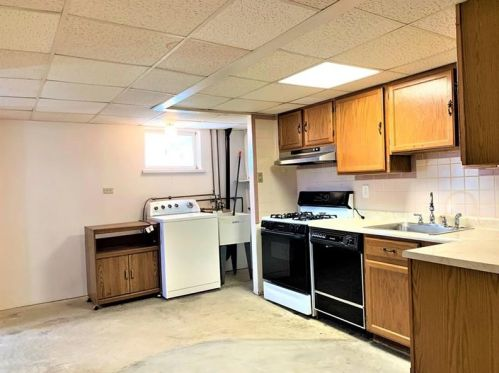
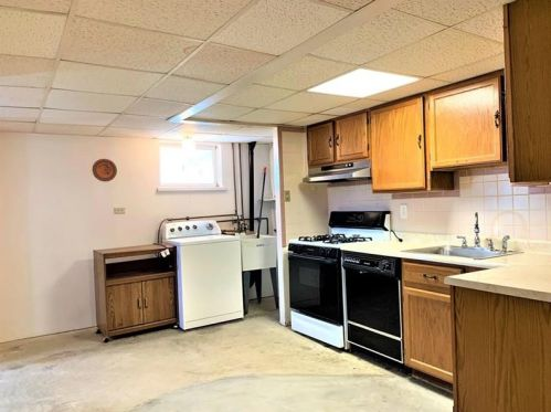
+ decorative plate [92,158,118,182]
